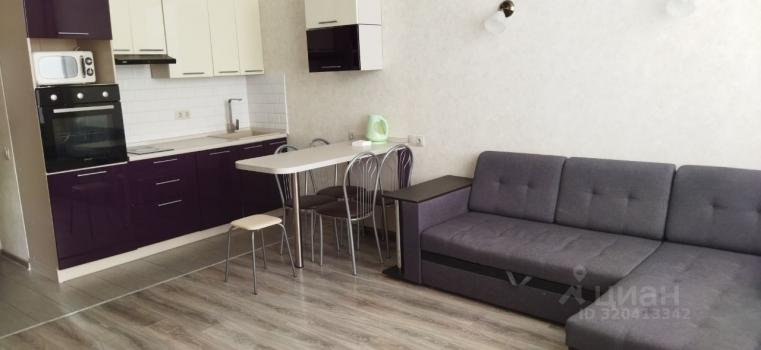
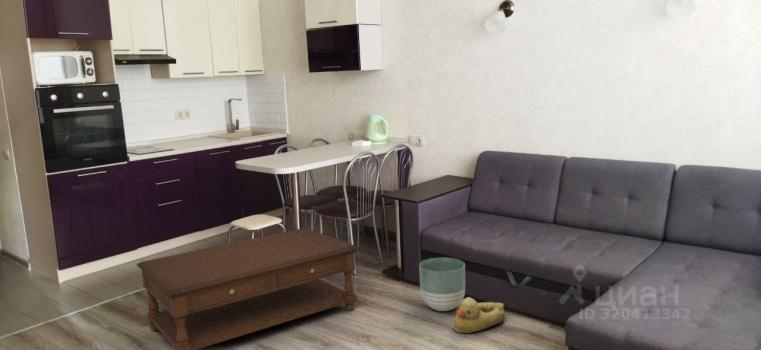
+ rubber duck [451,296,506,334]
+ coffee table [135,227,360,350]
+ planter [418,257,466,312]
